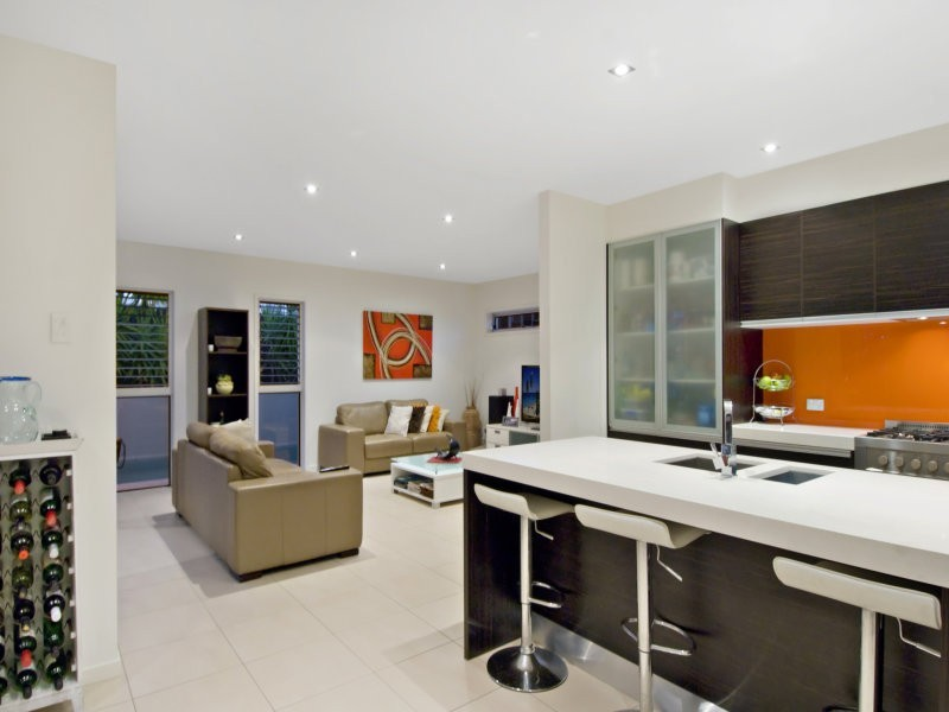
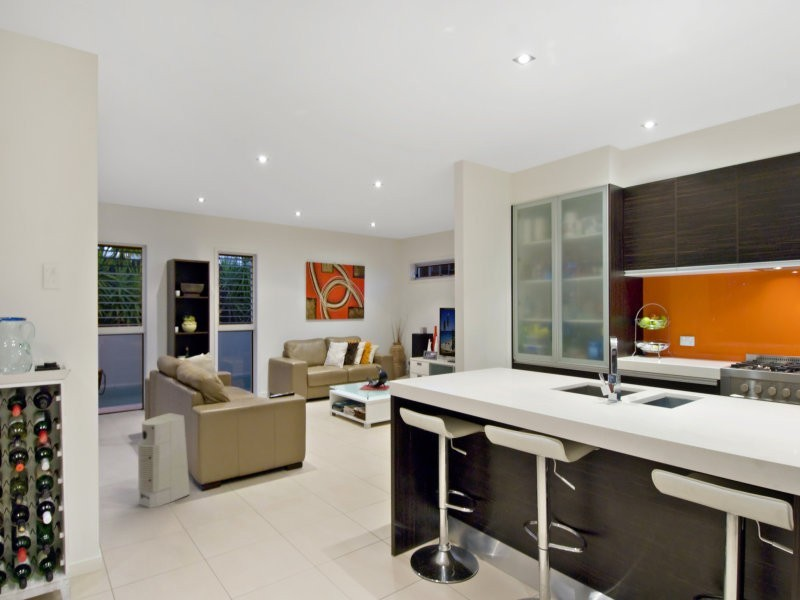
+ air purifier [137,412,191,509]
